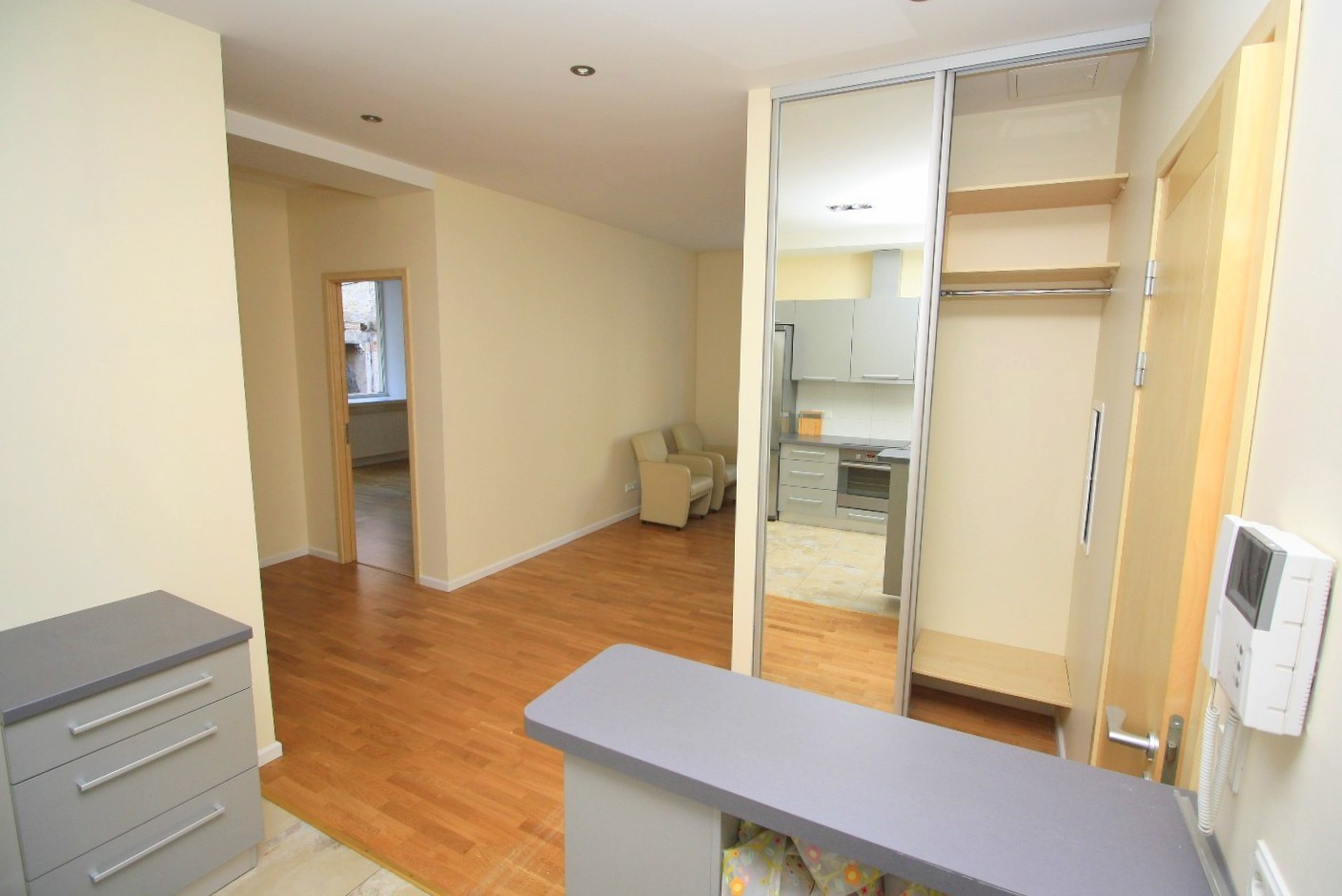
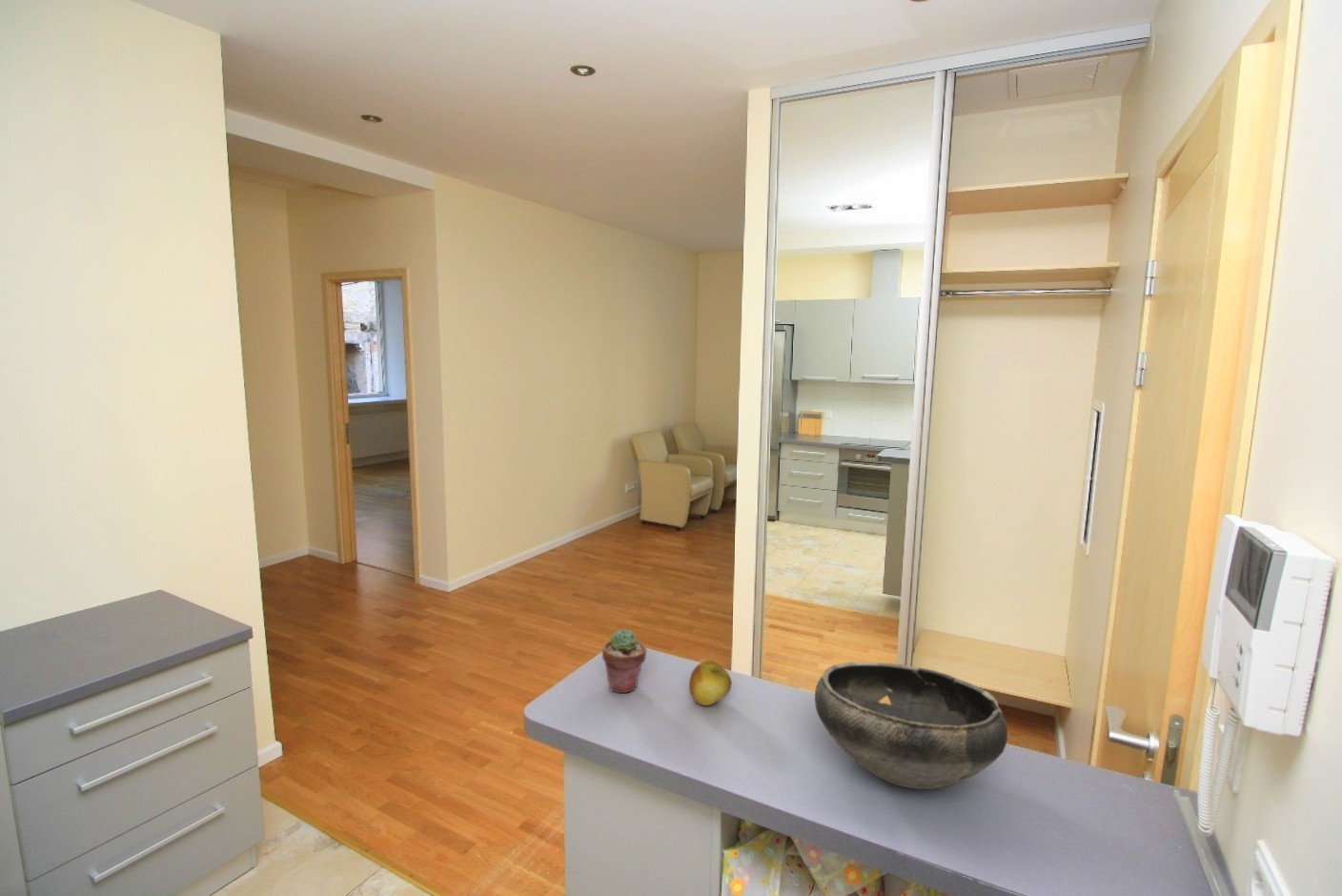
+ apple [688,660,733,706]
+ bowl [814,661,1008,790]
+ potted succulent [601,627,647,694]
